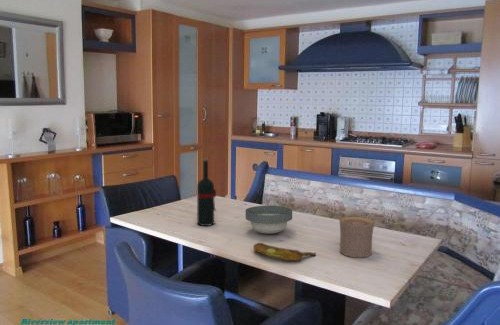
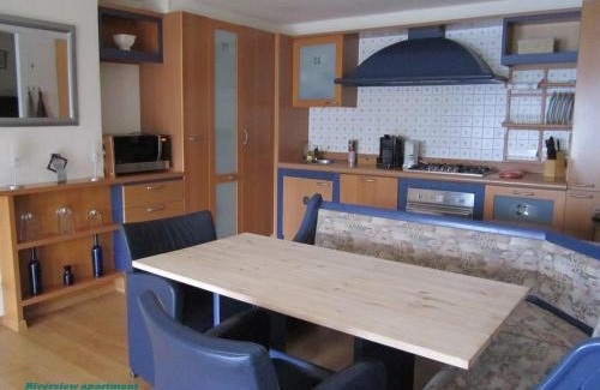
- wine bottle [196,157,217,227]
- bowl [245,205,293,235]
- cup [339,216,375,258]
- banana [252,242,317,262]
